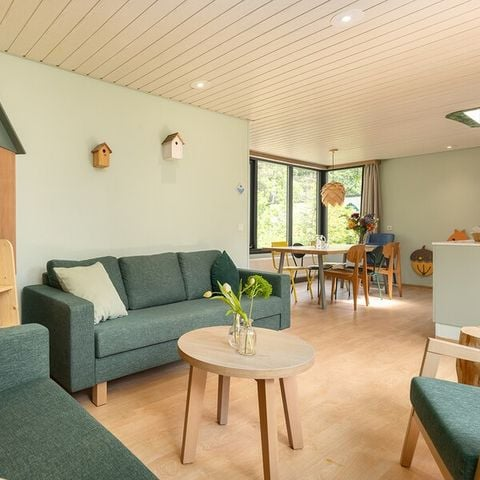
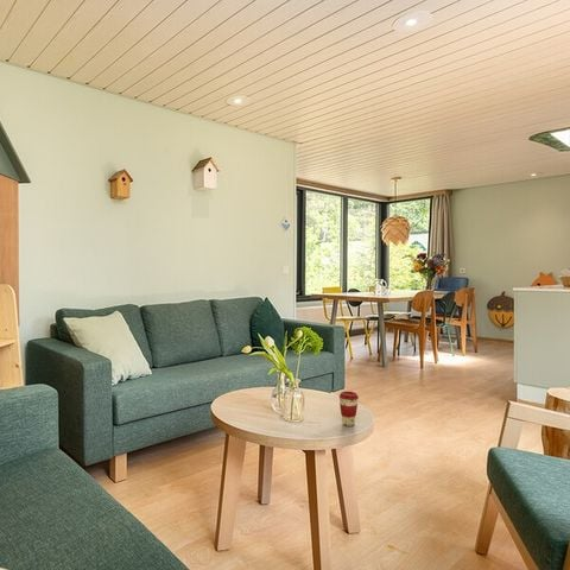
+ coffee cup [338,391,360,428]
